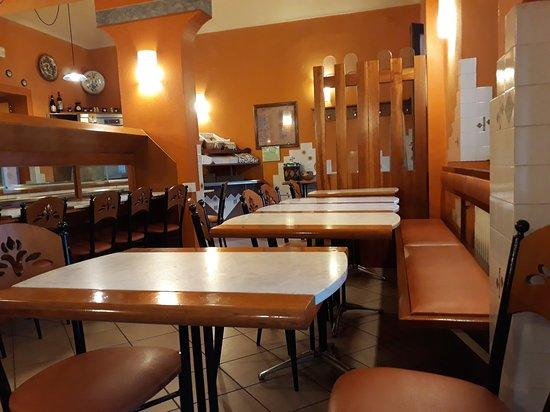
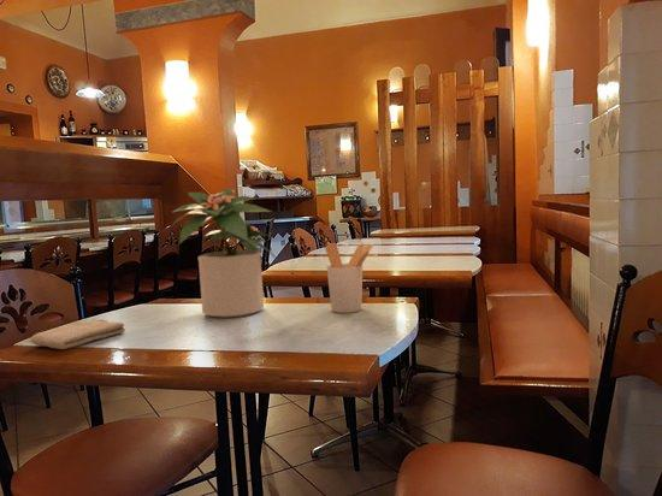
+ washcloth [29,318,126,350]
+ potted plant [171,188,283,319]
+ utensil holder [324,242,374,314]
